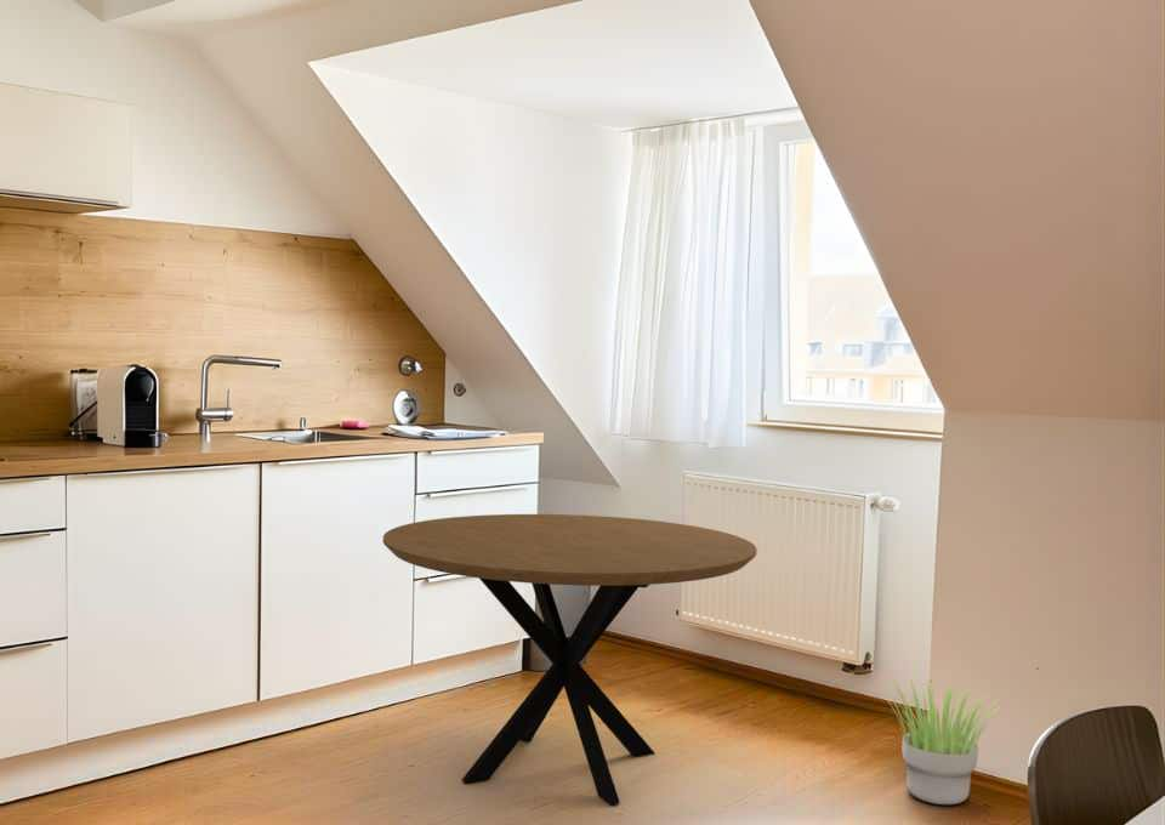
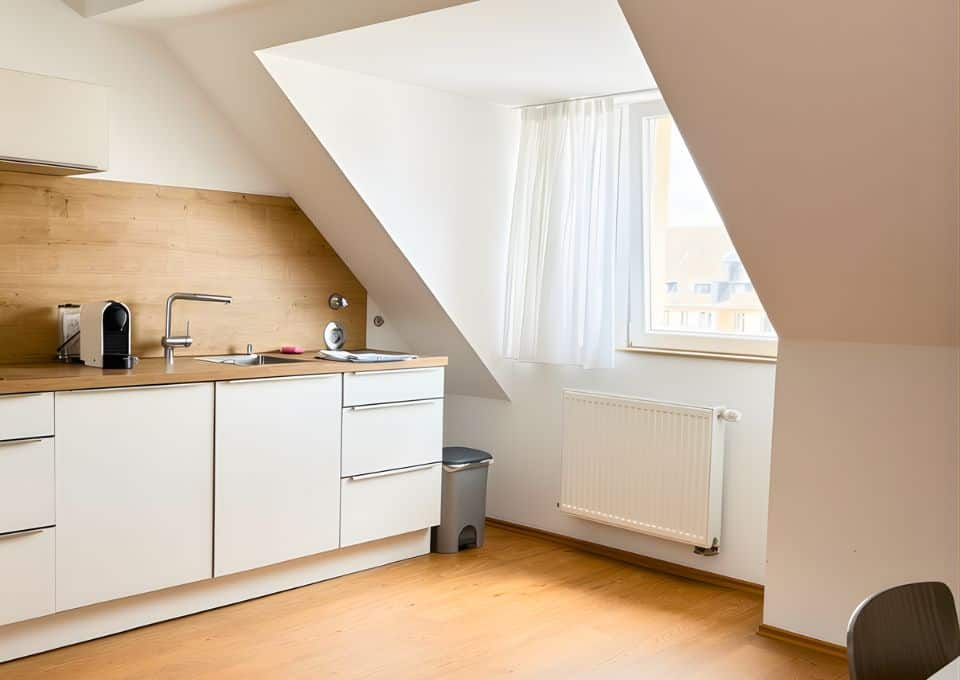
- potted plant [880,676,1004,806]
- dining table [382,513,758,806]
